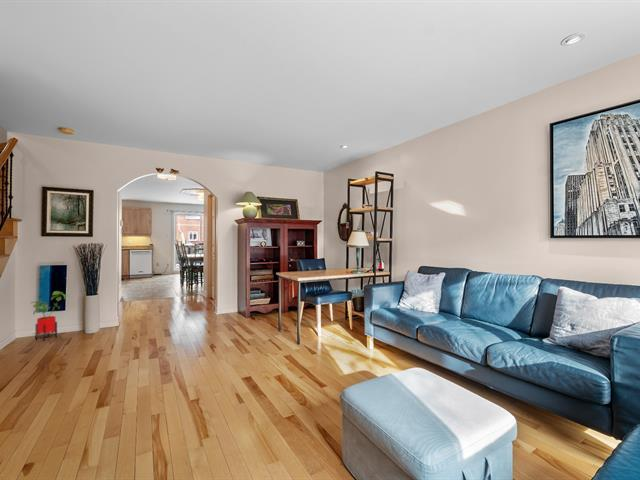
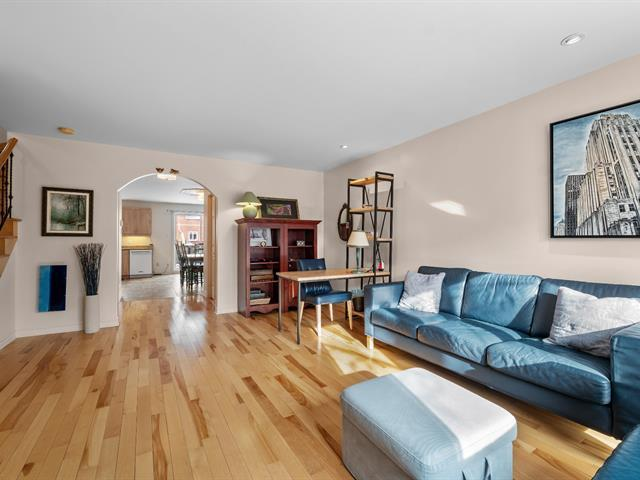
- house plant [30,290,68,342]
